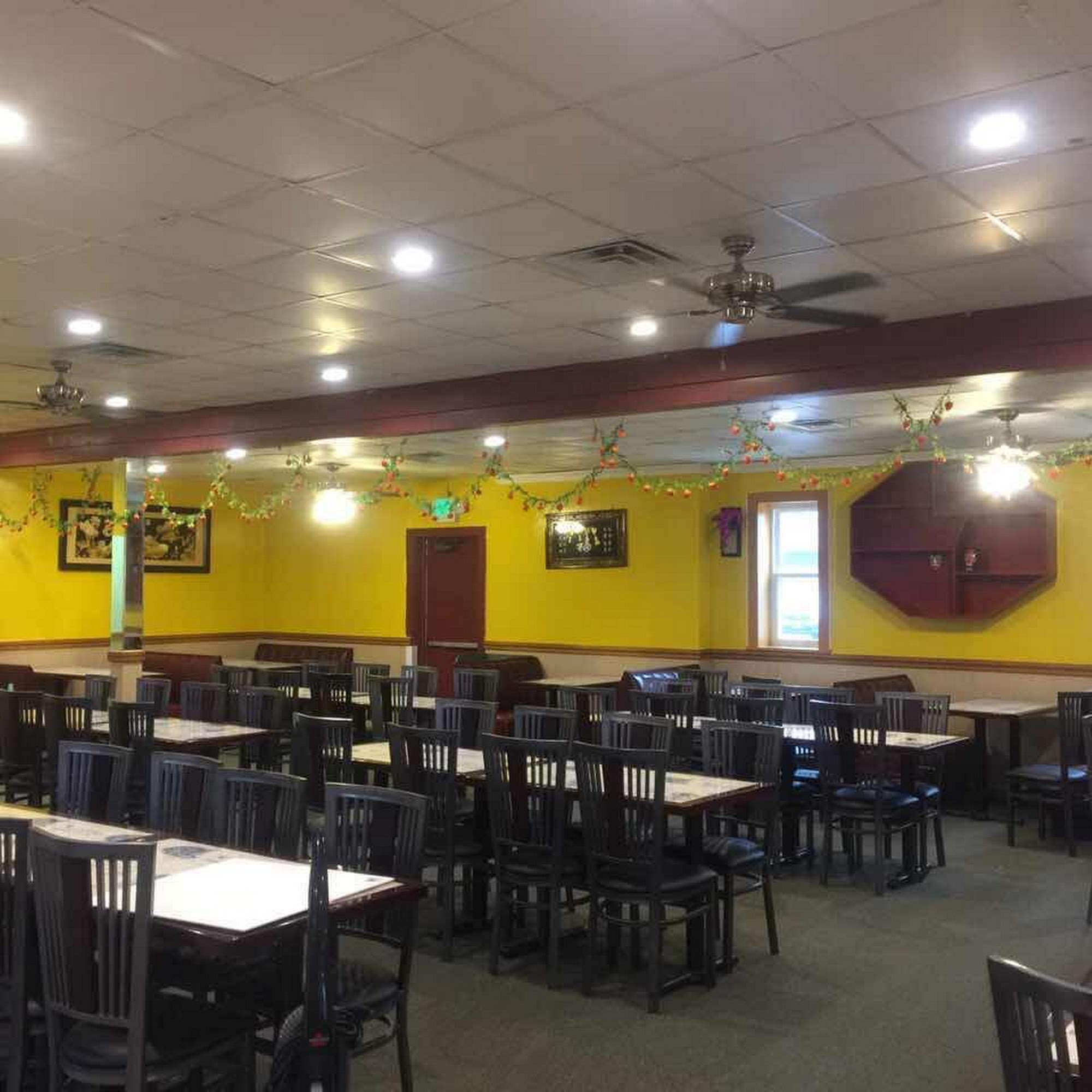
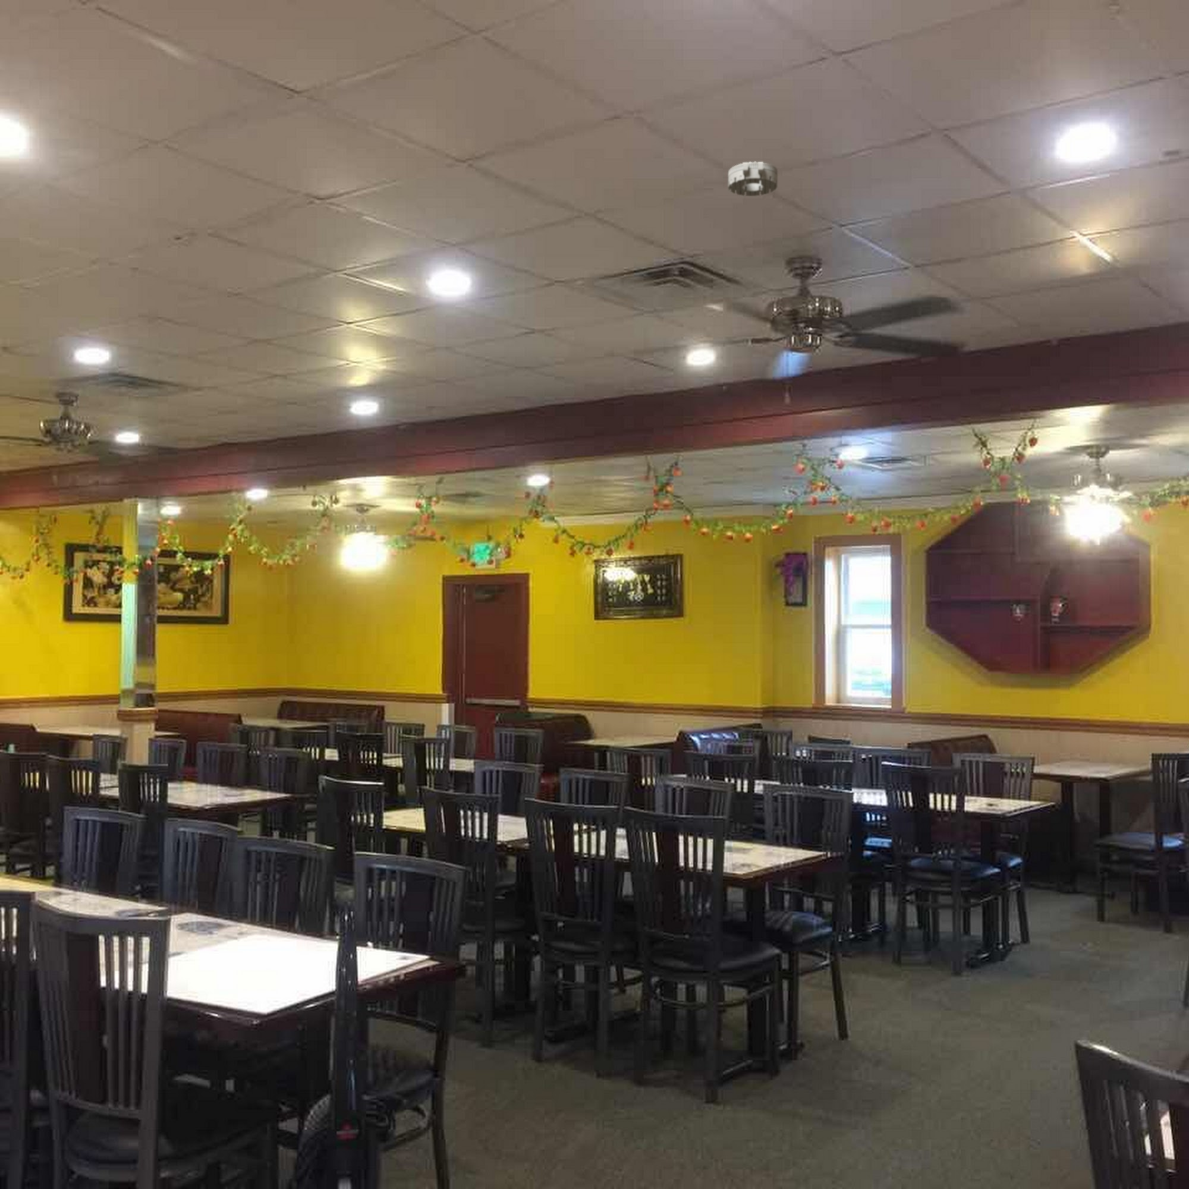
+ smoke detector [727,161,779,197]
